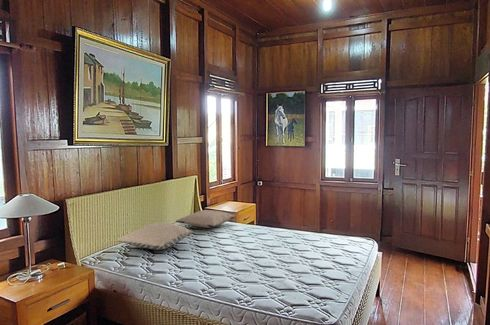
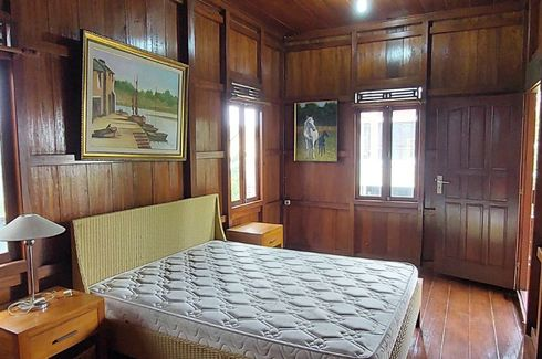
- pillow [116,222,194,251]
- pillow [175,209,236,229]
